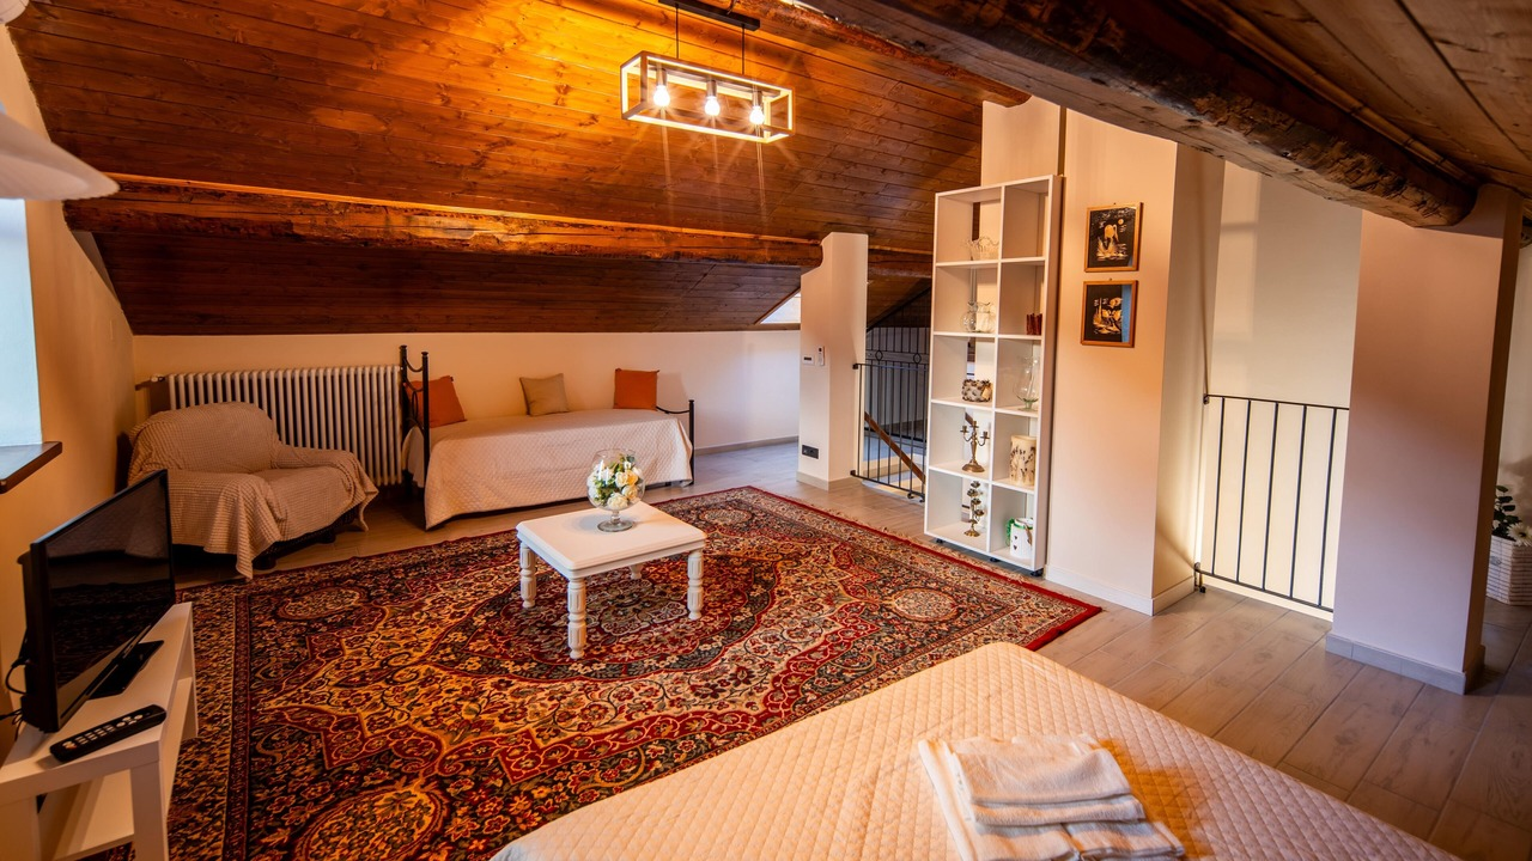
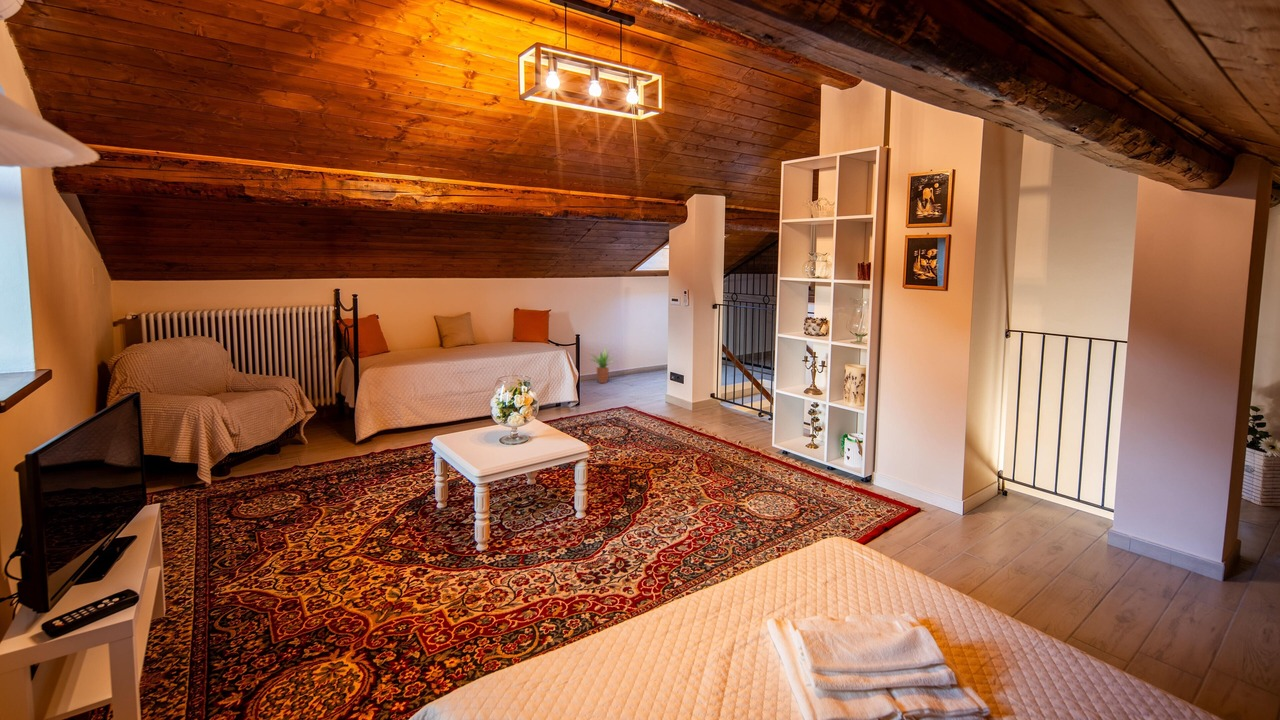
+ potted plant [590,347,615,384]
